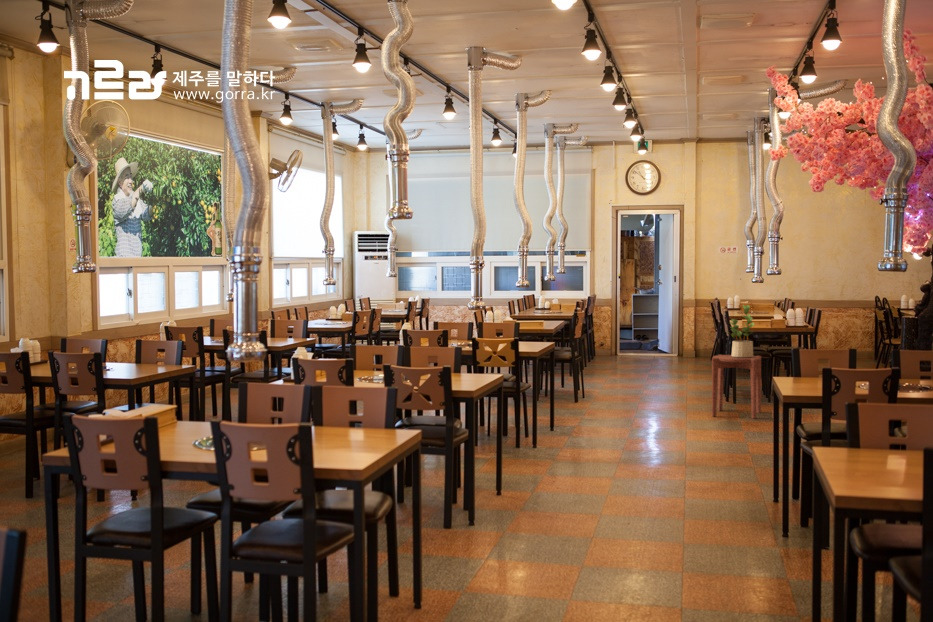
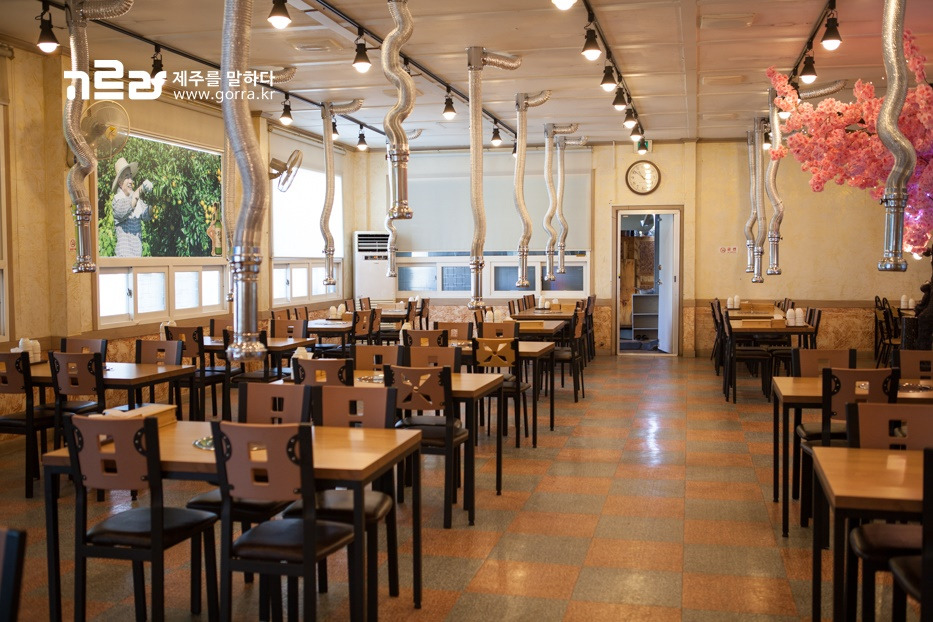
- potted plant [725,304,755,358]
- side table [711,354,762,420]
